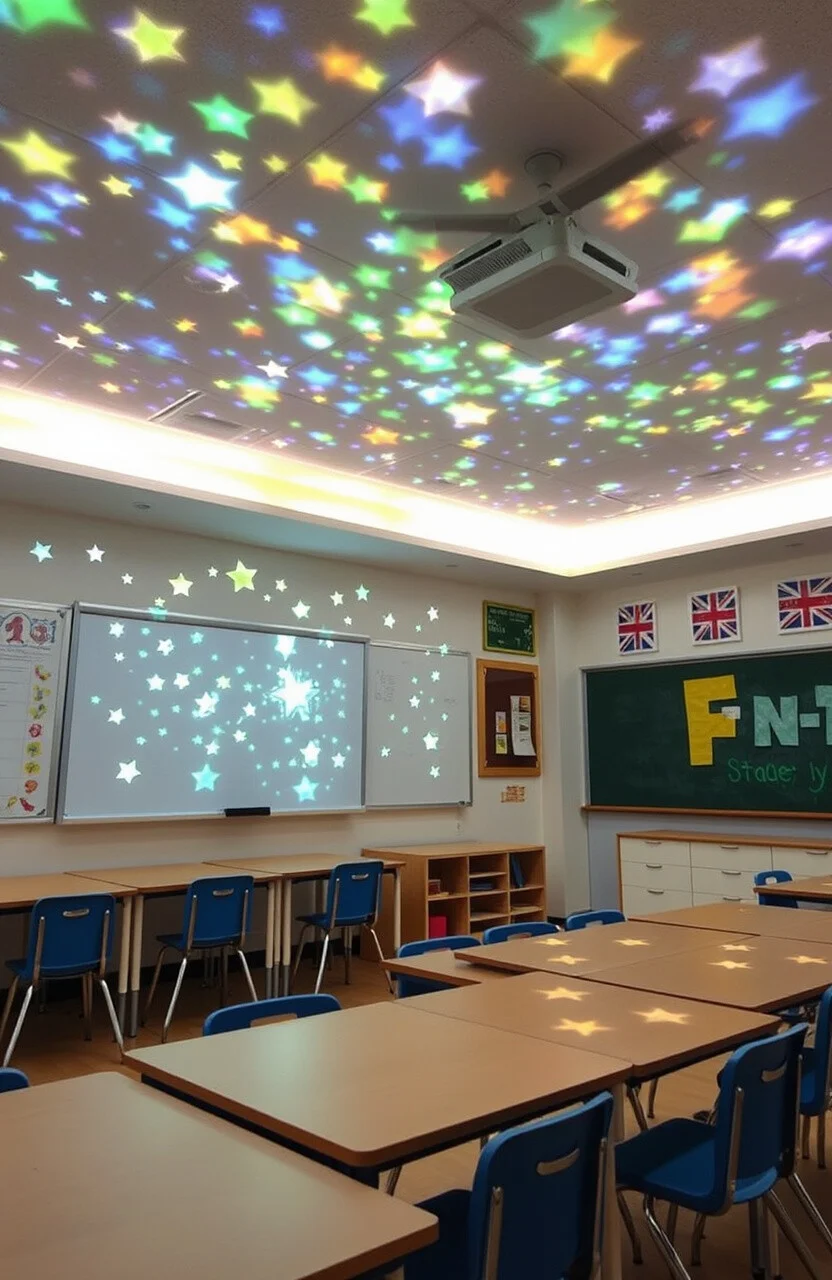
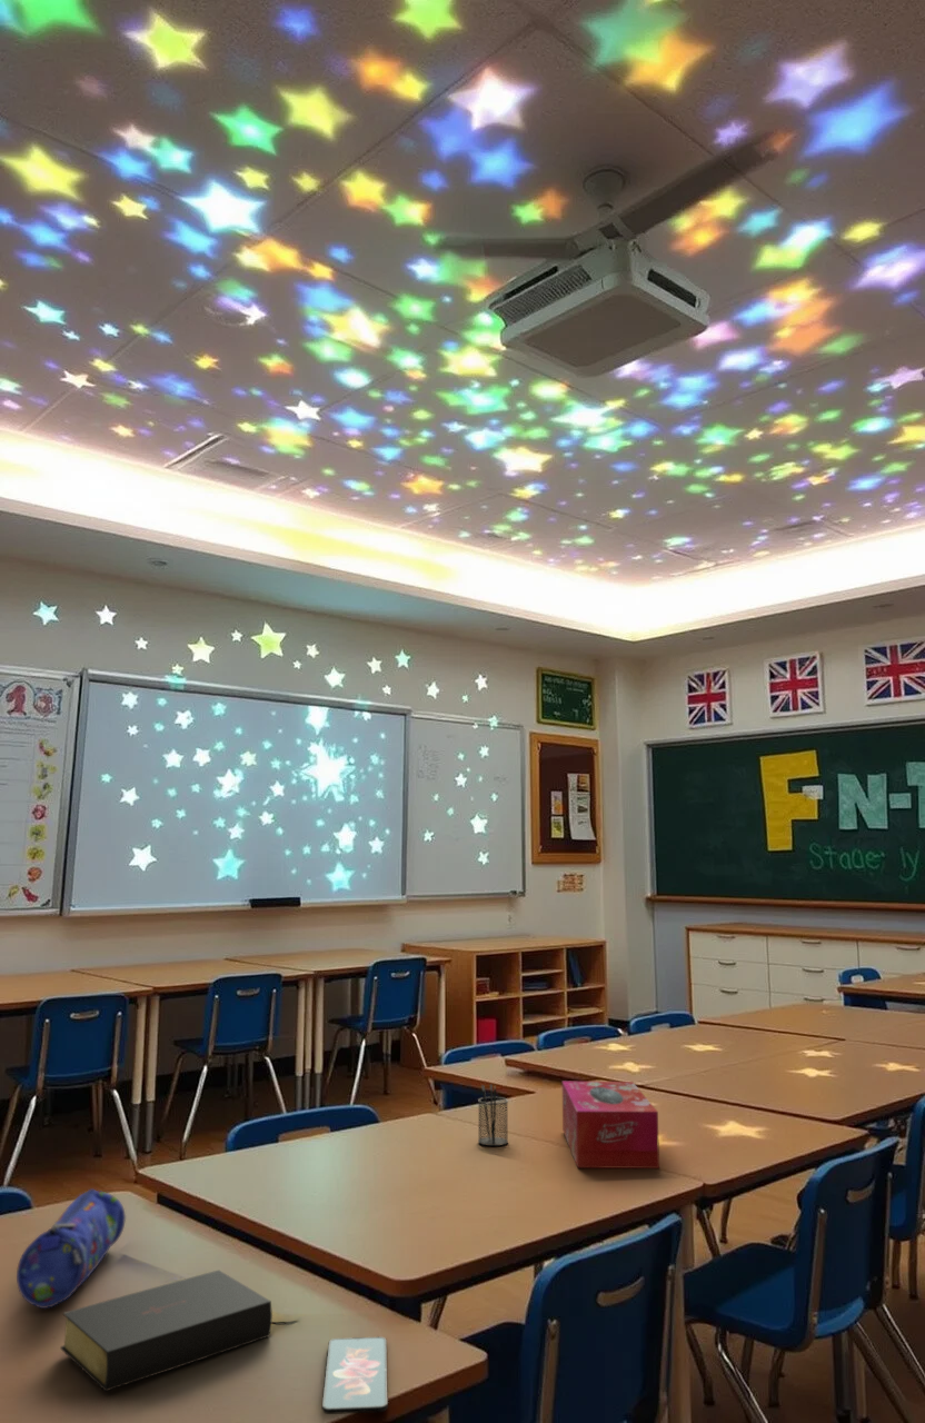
+ smartphone [321,1336,389,1415]
+ bible [60,1268,298,1392]
+ pencil case [16,1188,127,1310]
+ pencil holder [477,1084,509,1147]
+ tissue box [561,1081,660,1170]
